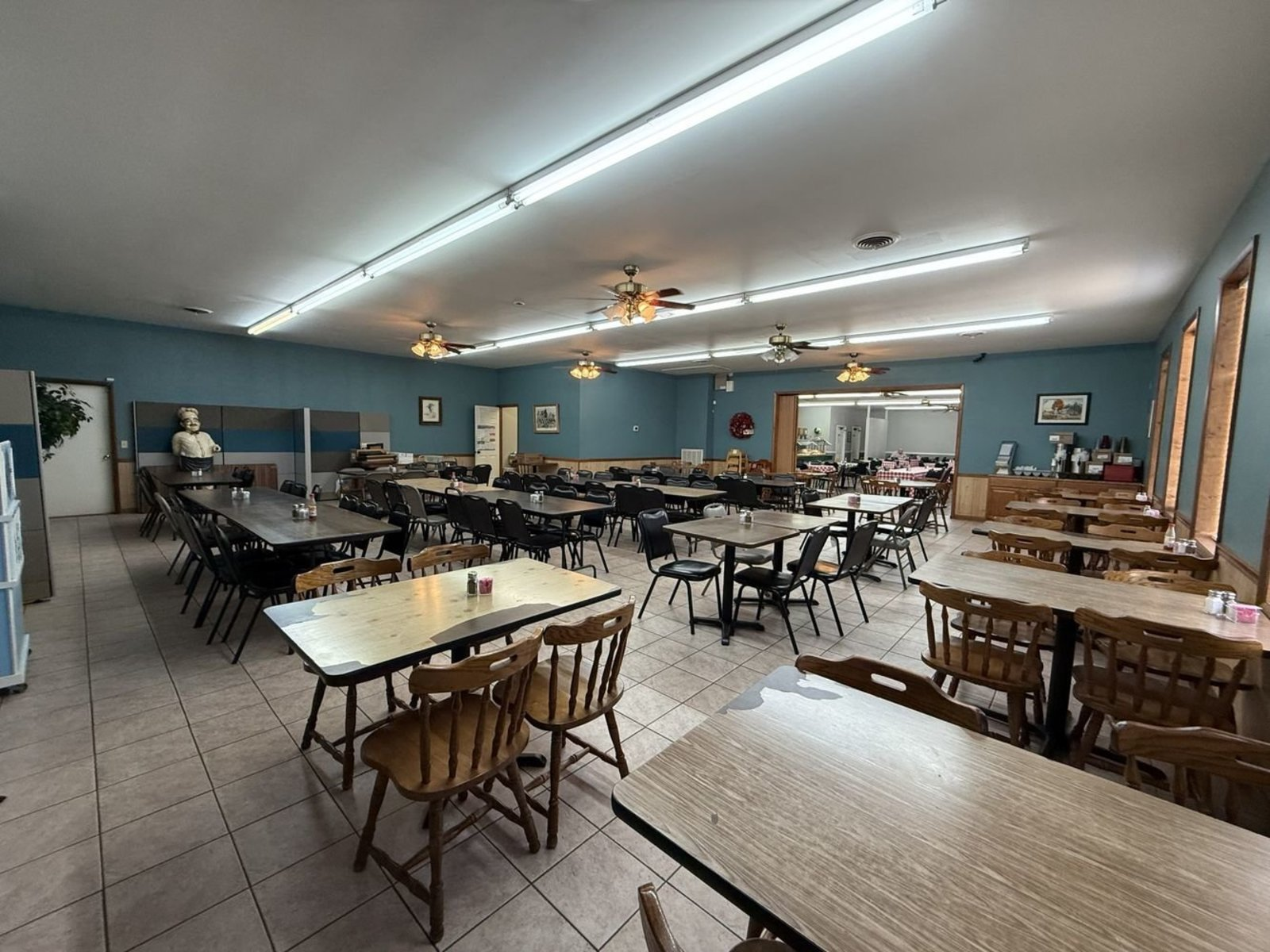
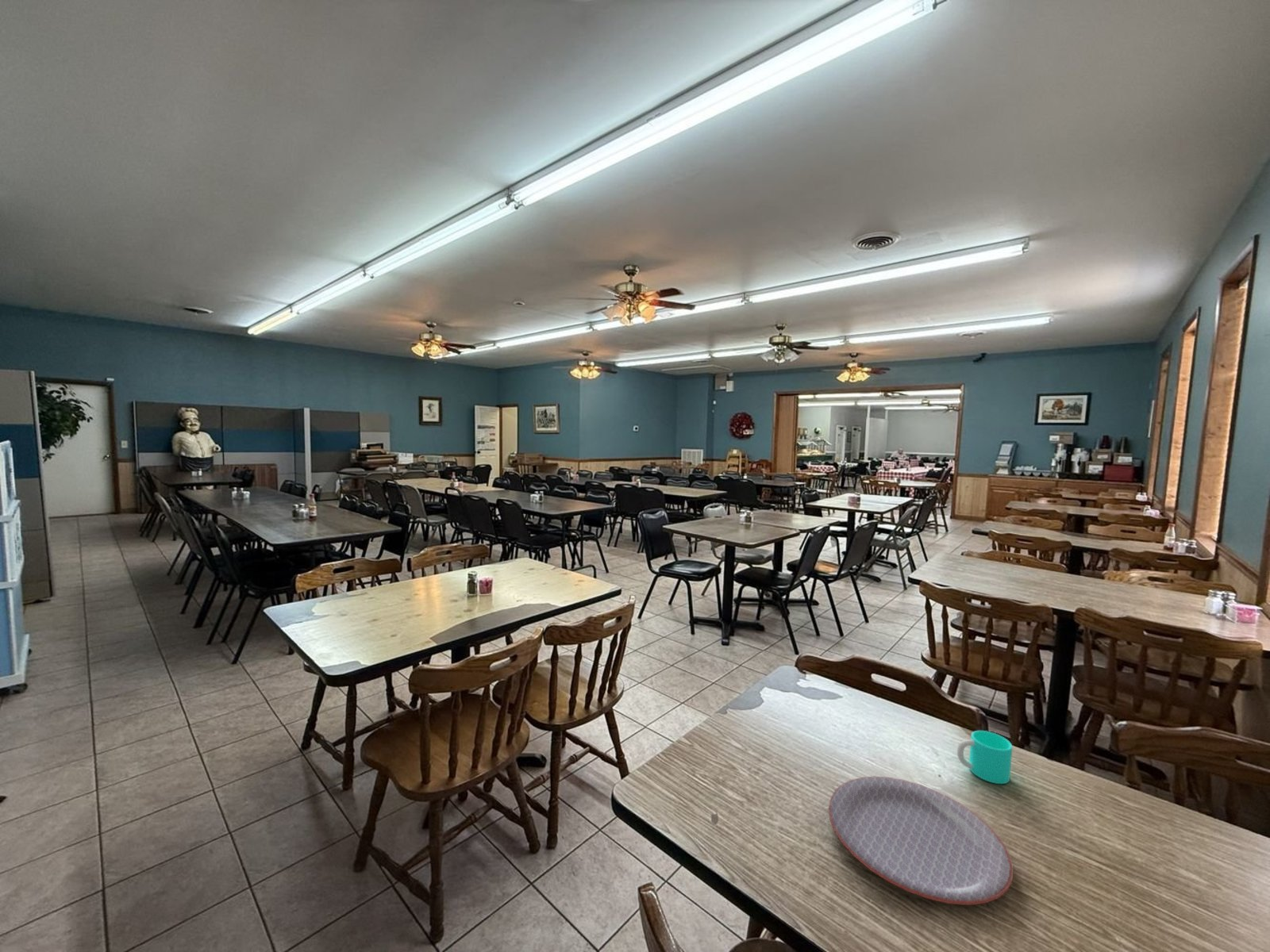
+ plate [828,776,1014,906]
+ cup [956,730,1014,785]
